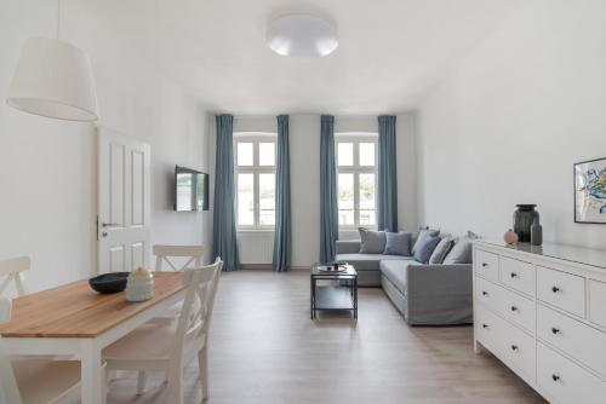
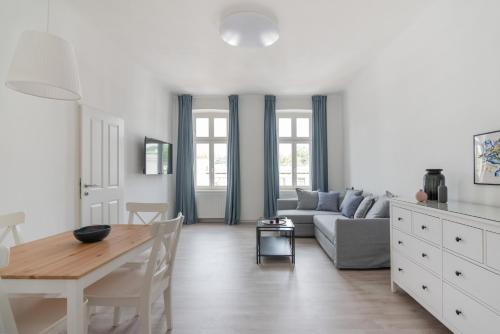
- jar [125,265,154,302]
